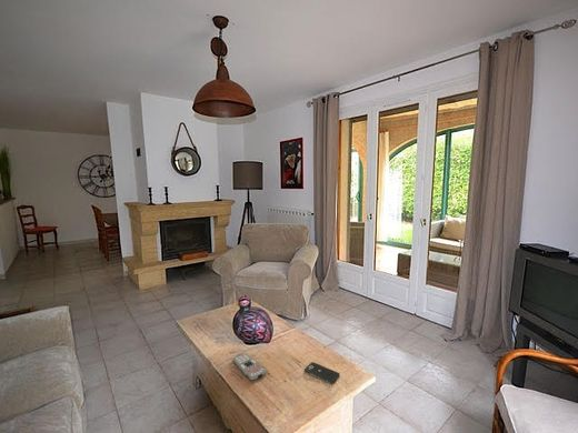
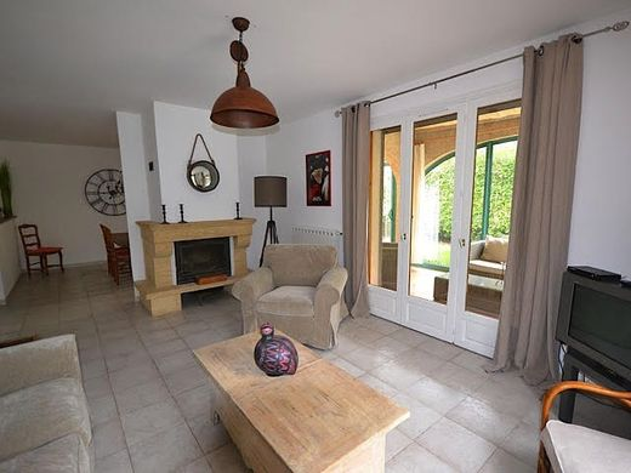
- smartphone [303,361,341,385]
- remote control [232,352,268,382]
